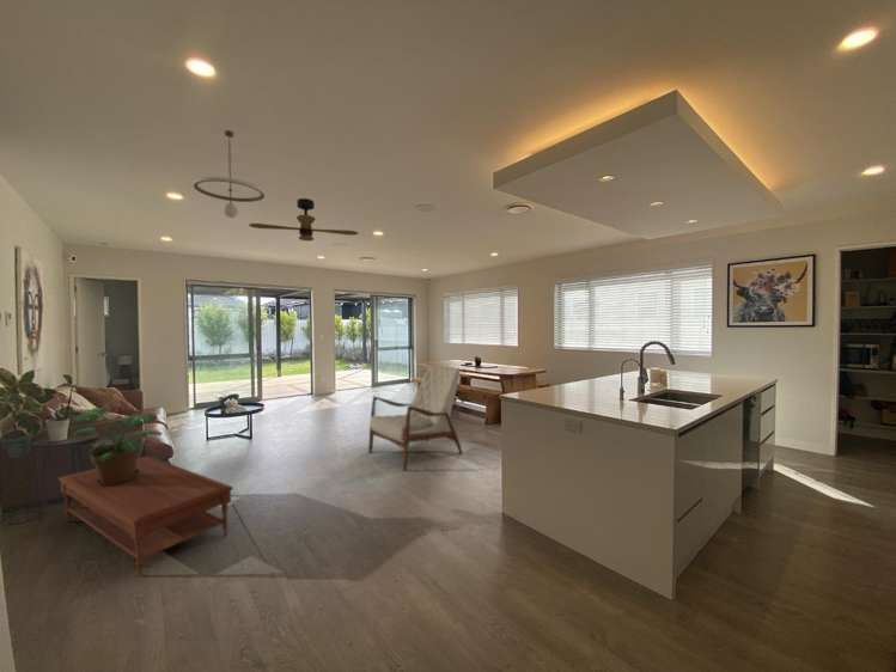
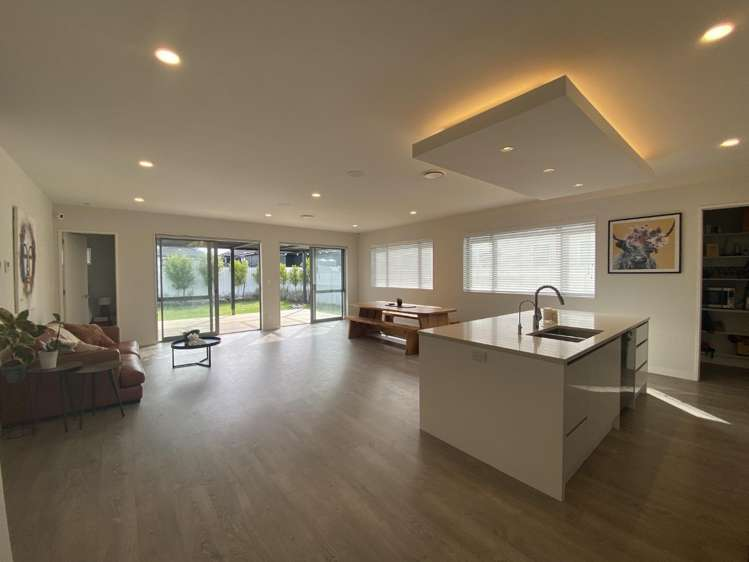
- ceiling fan [248,197,360,242]
- pendant light [193,129,266,219]
- potted plant [72,407,164,487]
- coffee table [57,454,234,578]
- armchair [367,364,464,472]
